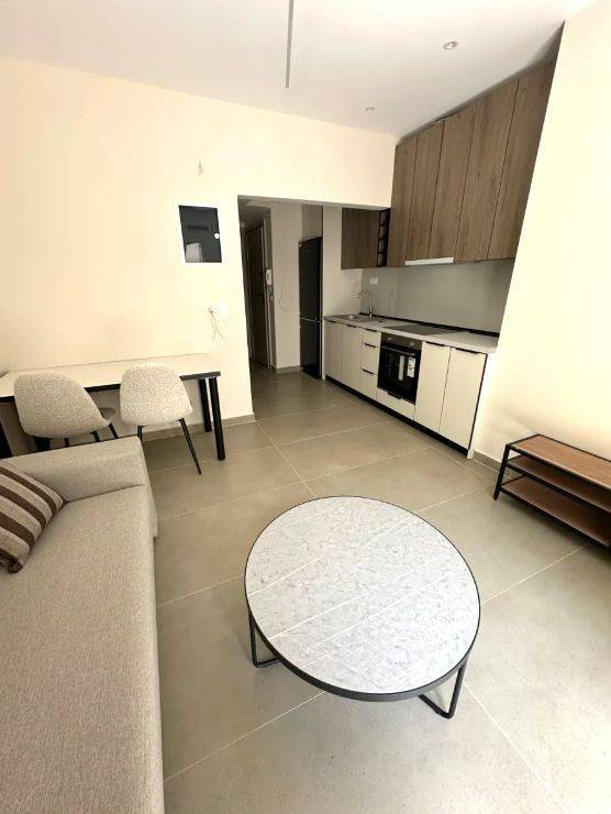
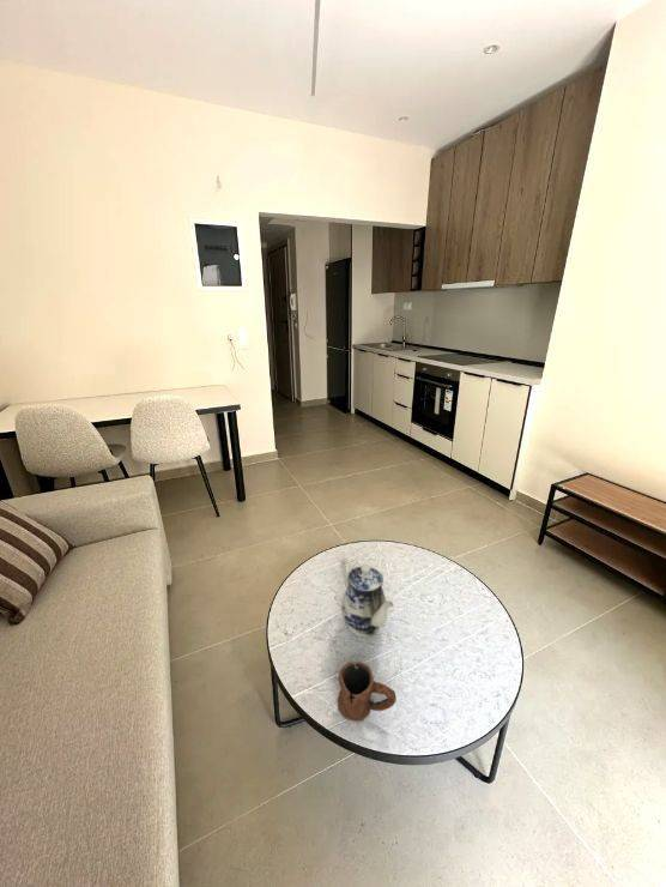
+ mug [337,662,398,723]
+ teapot [339,557,395,639]
